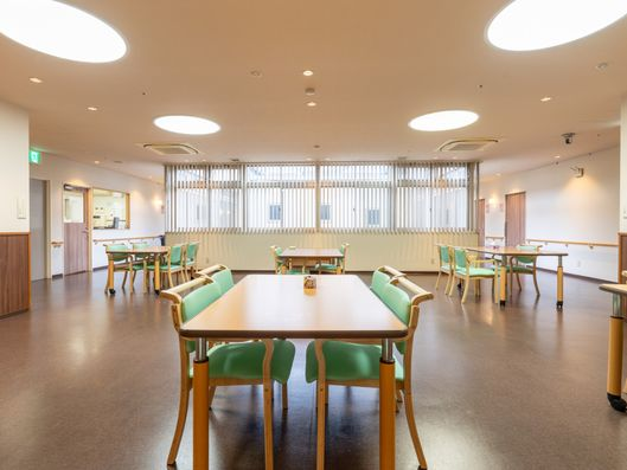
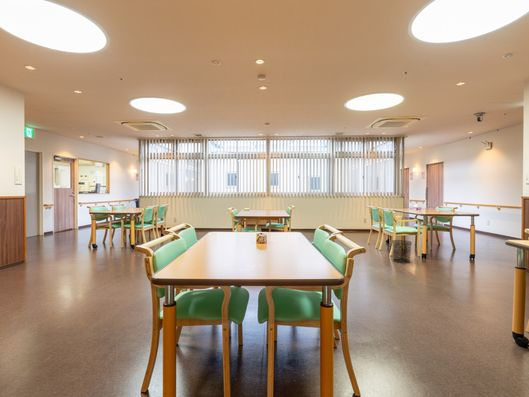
+ waste bin [391,239,413,264]
